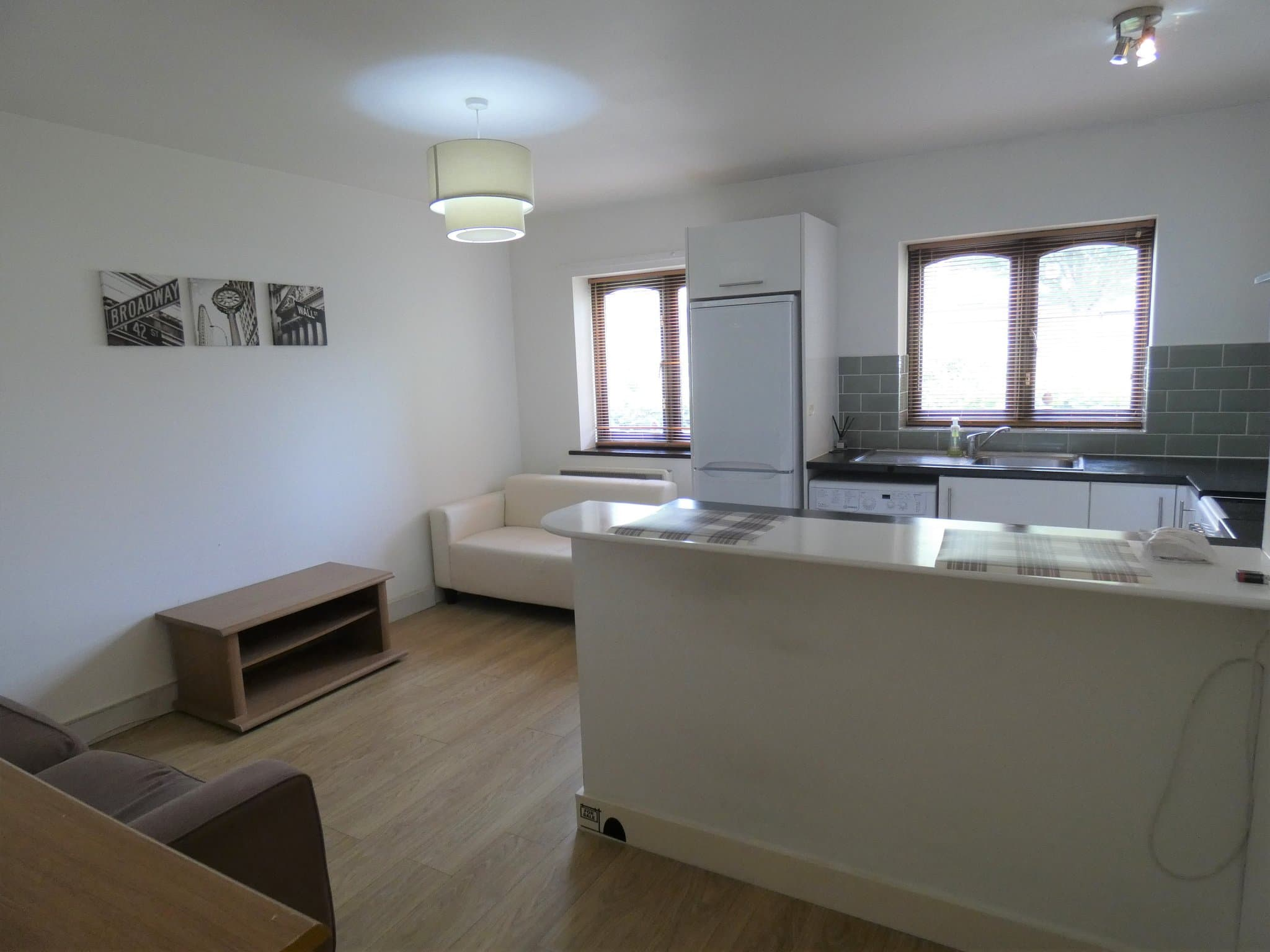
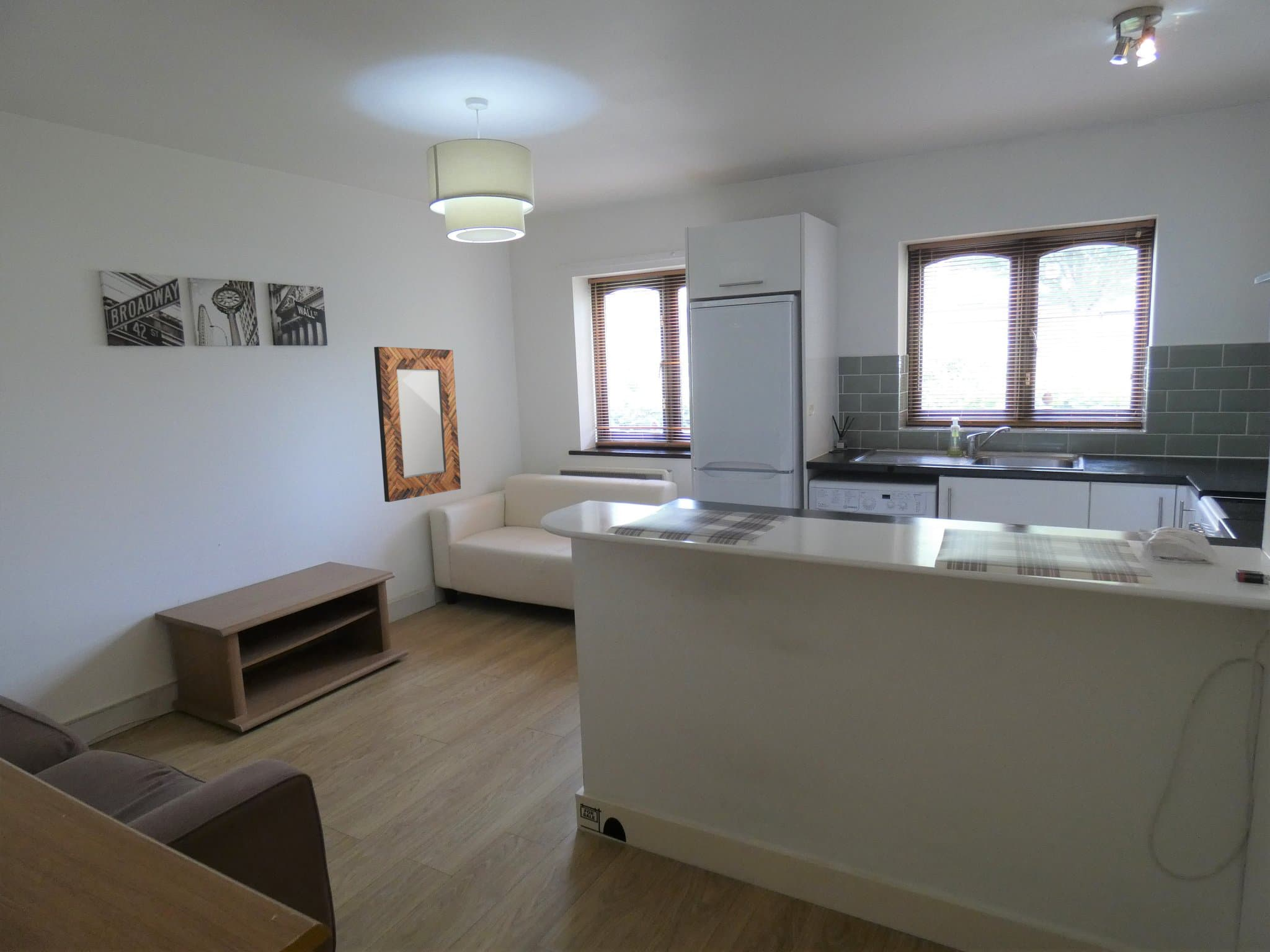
+ home mirror [373,346,461,503]
